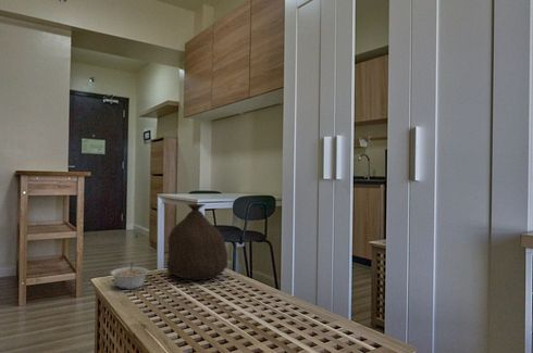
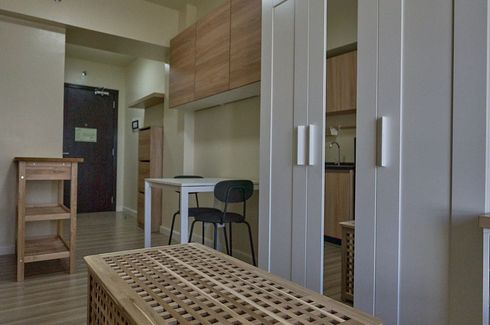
- legume [109,261,150,290]
- bag [165,203,230,281]
